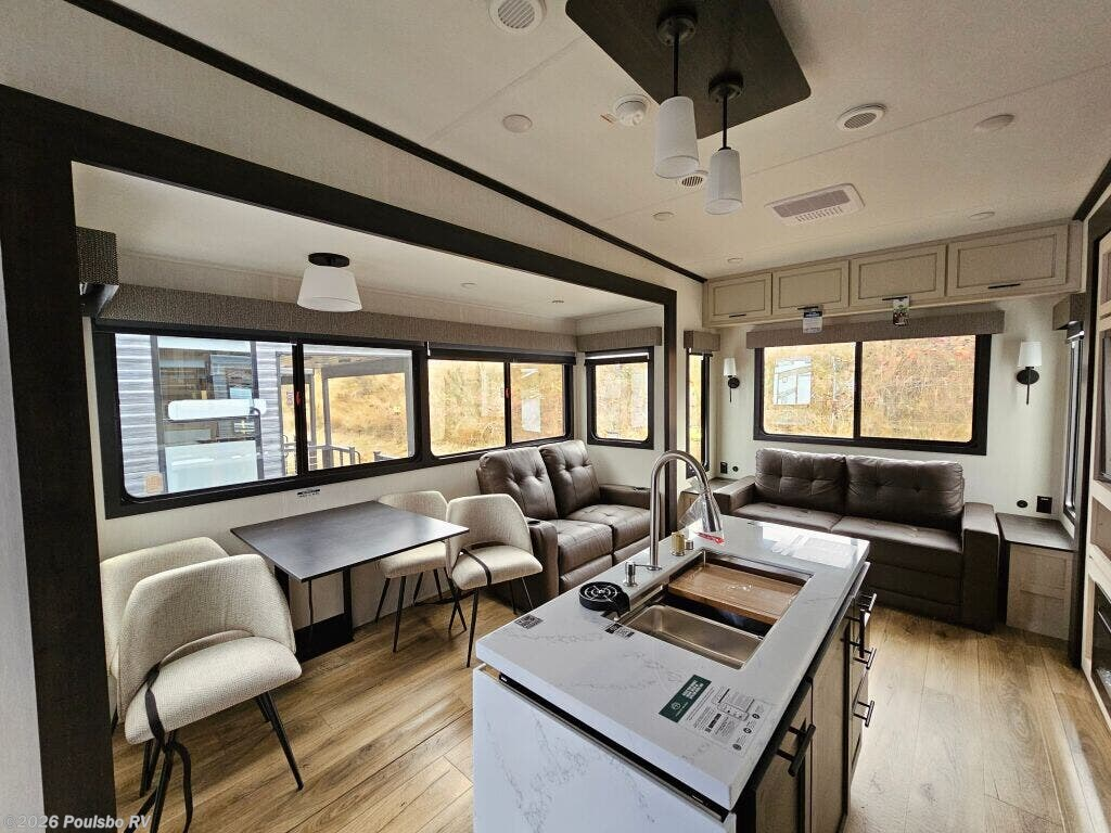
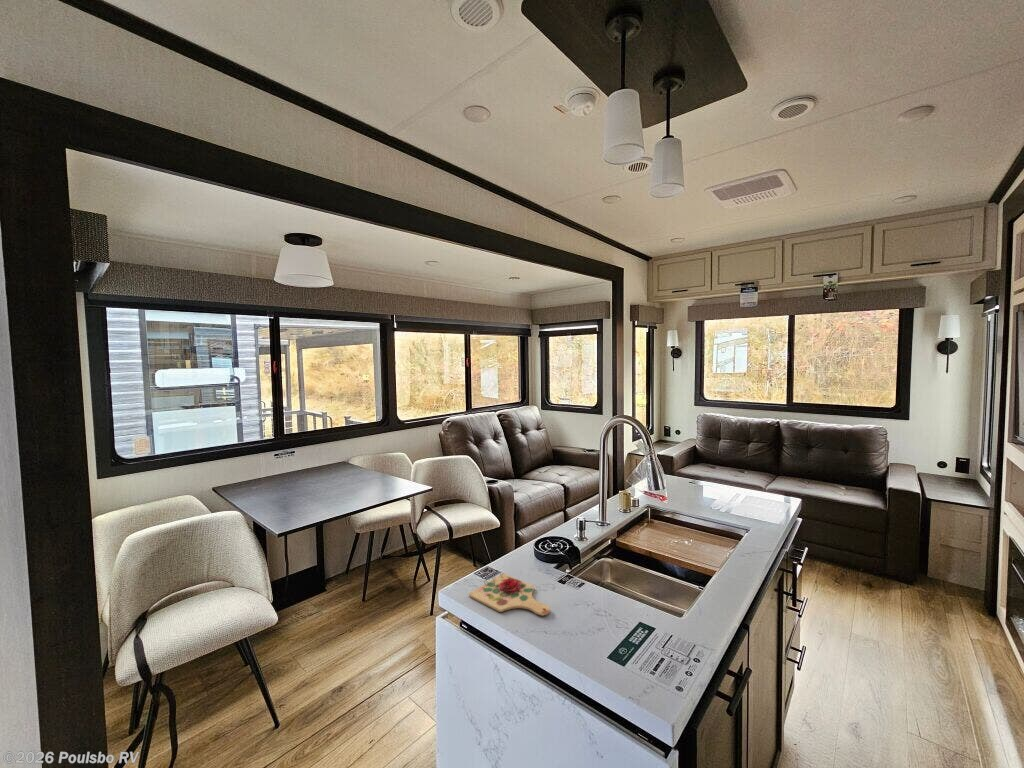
+ cutting board [468,571,551,616]
